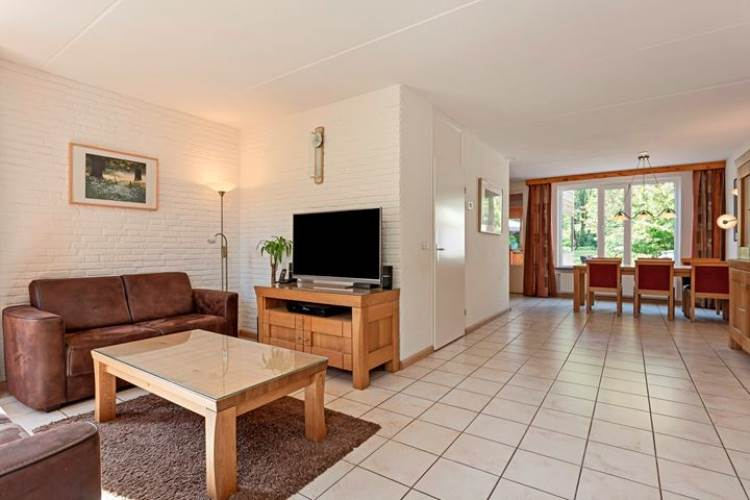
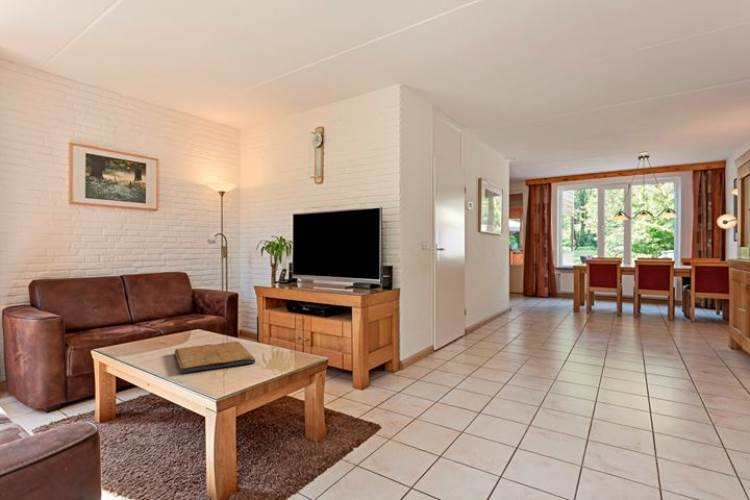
+ religious icon [174,340,256,375]
